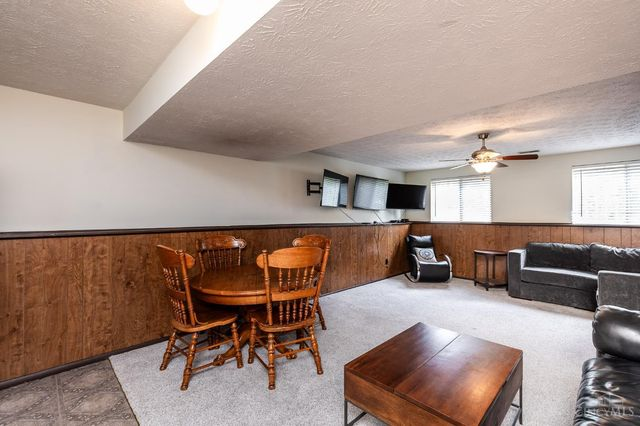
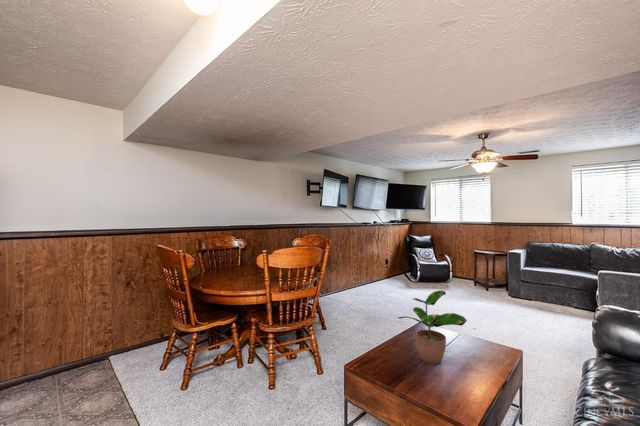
+ potted plant [397,289,468,365]
